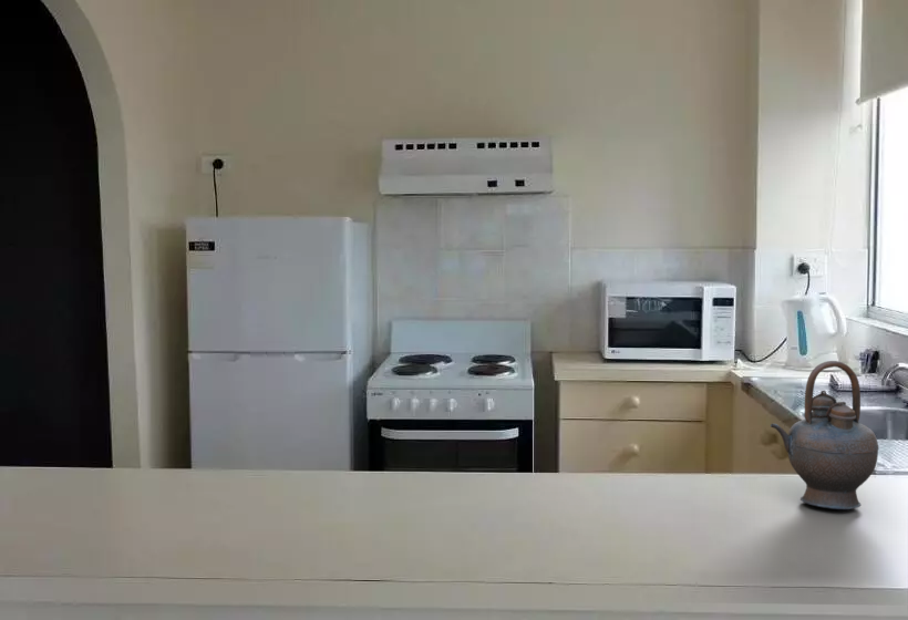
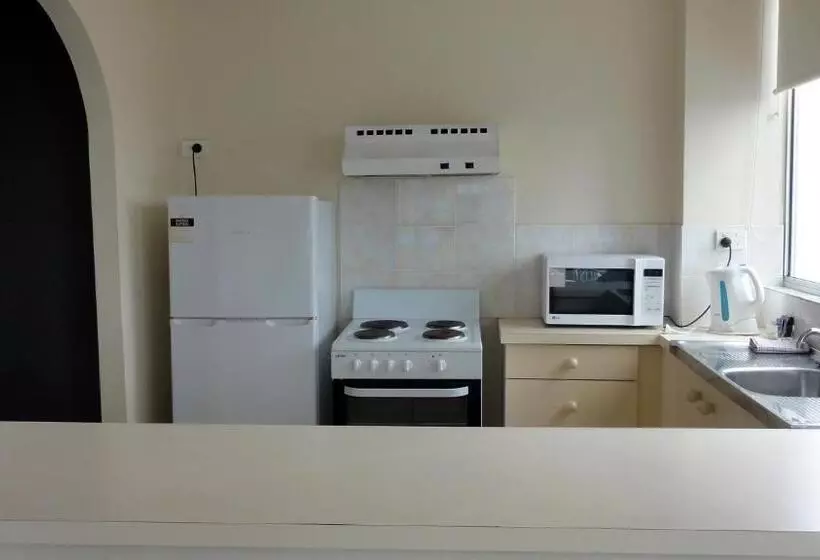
- teapot [770,360,880,510]
